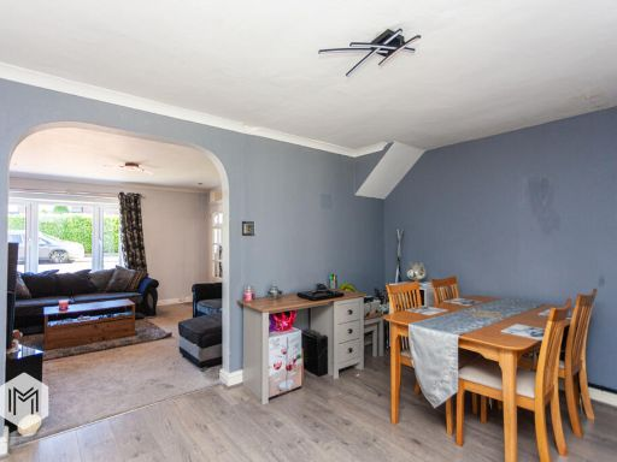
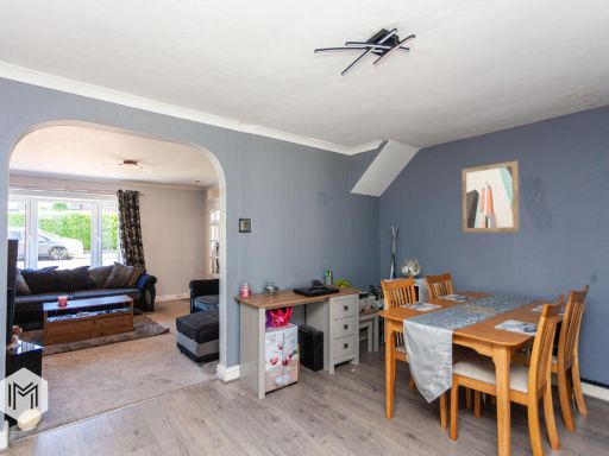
+ wall art [462,159,520,234]
